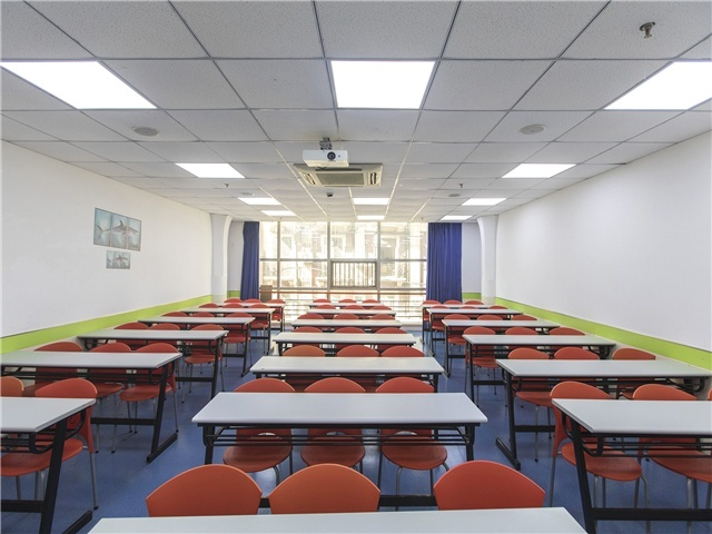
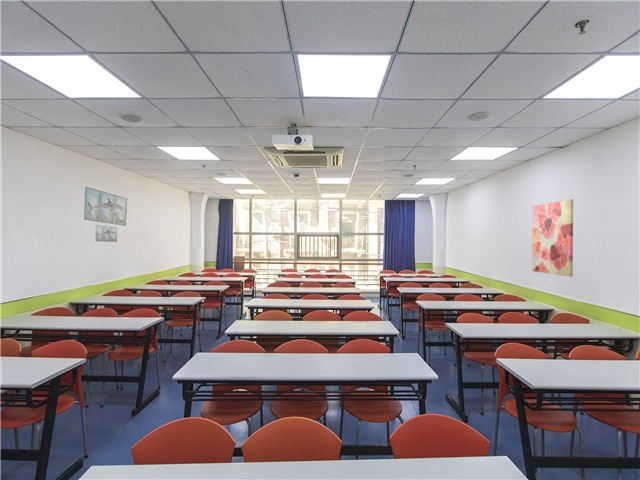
+ wall art [531,198,574,278]
